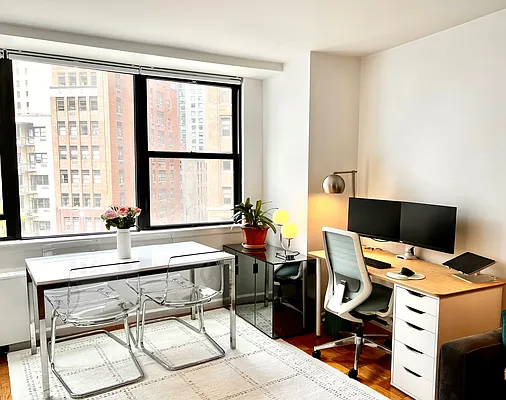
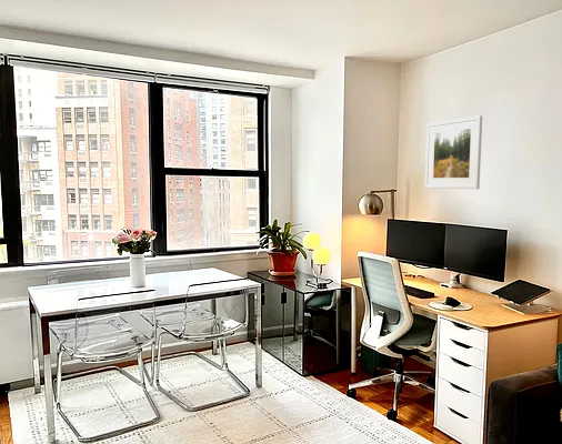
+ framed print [424,114,483,190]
